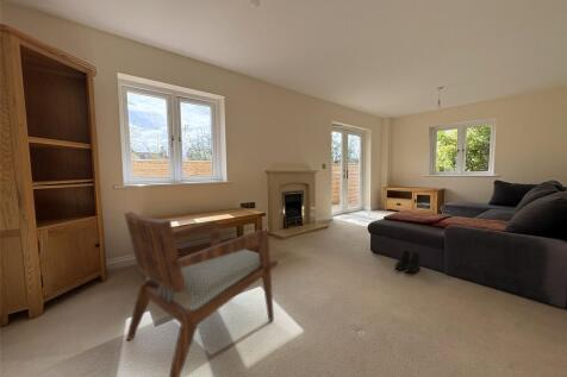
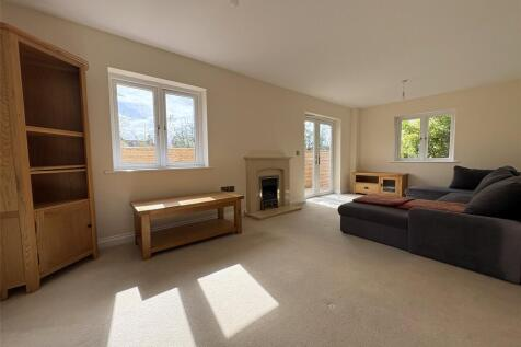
- boots [394,249,422,275]
- armchair [123,211,279,377]
